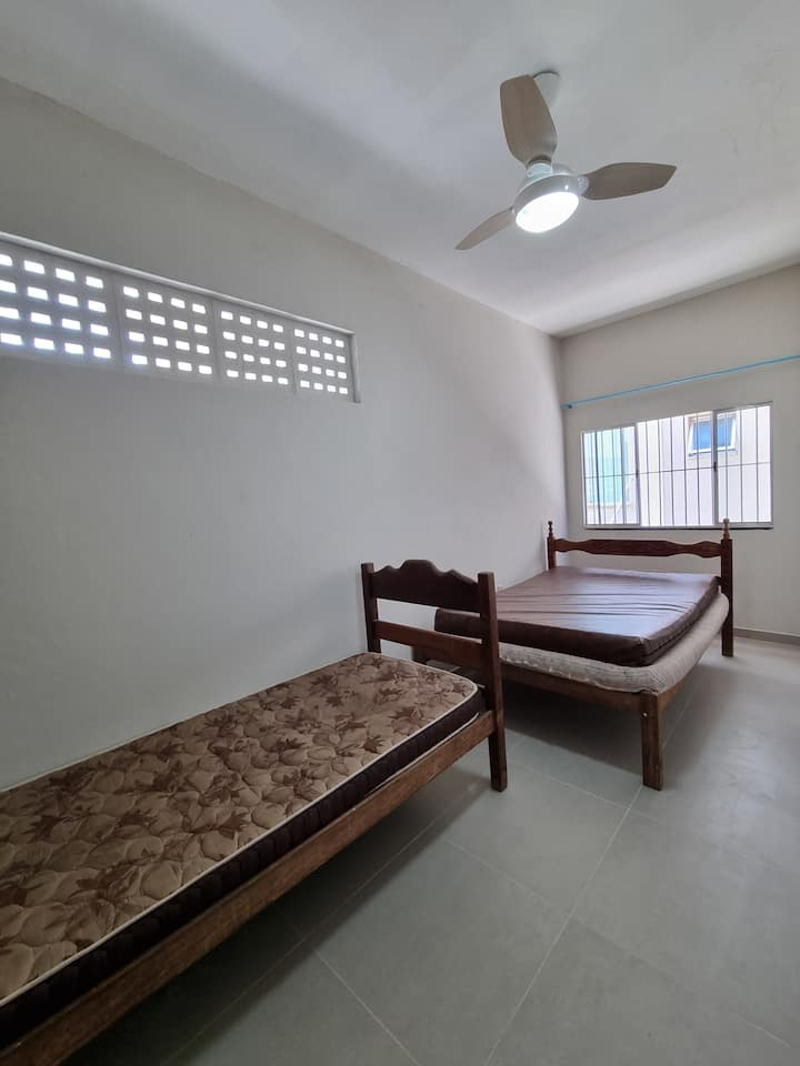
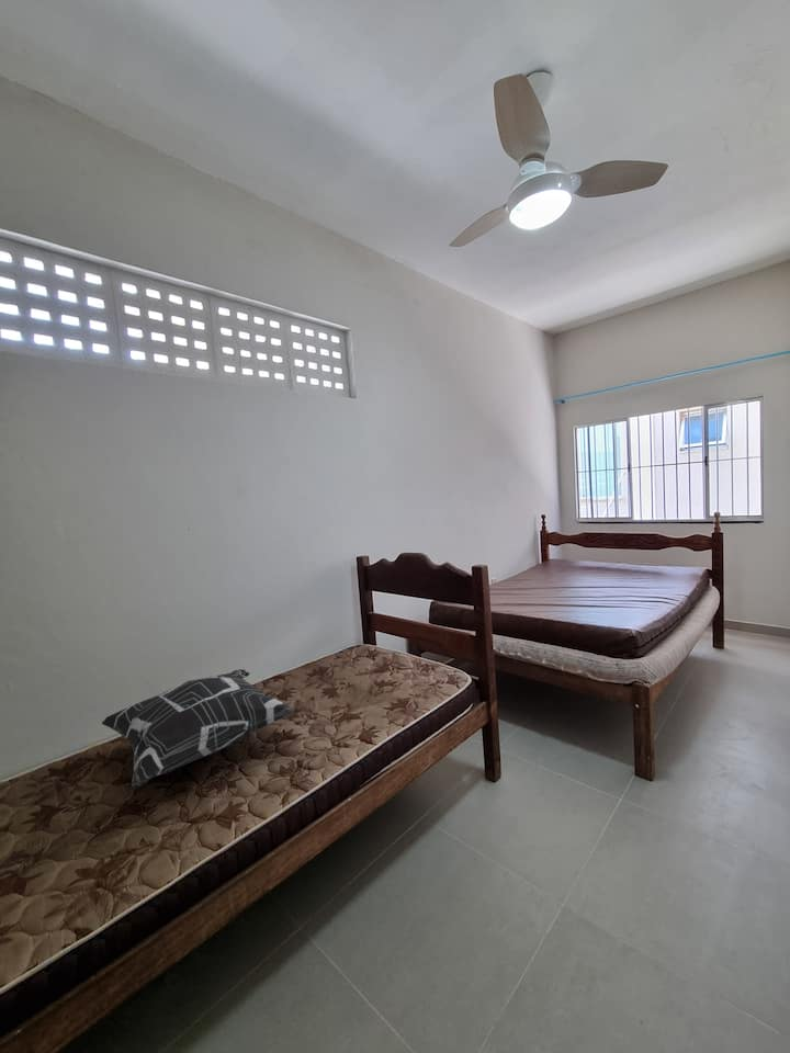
+ decorative pillow [101,668,295,788]
